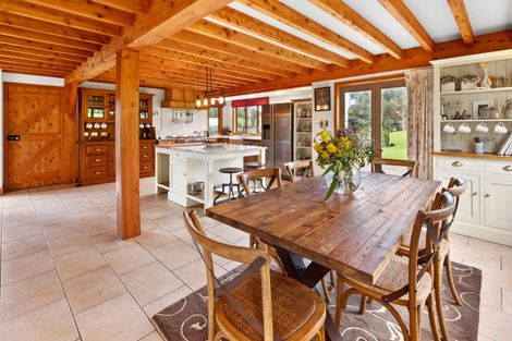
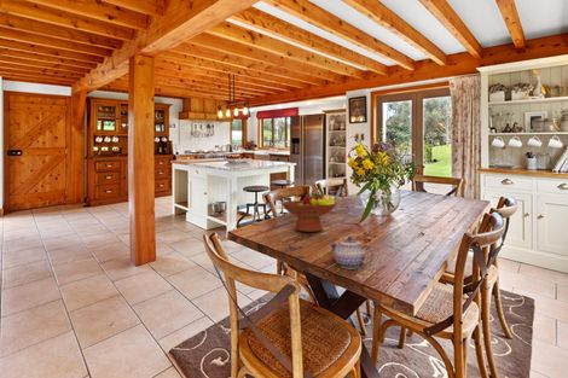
+ fruit bowl [279,191,338,233]
+ teapot [328,235,375,269]
